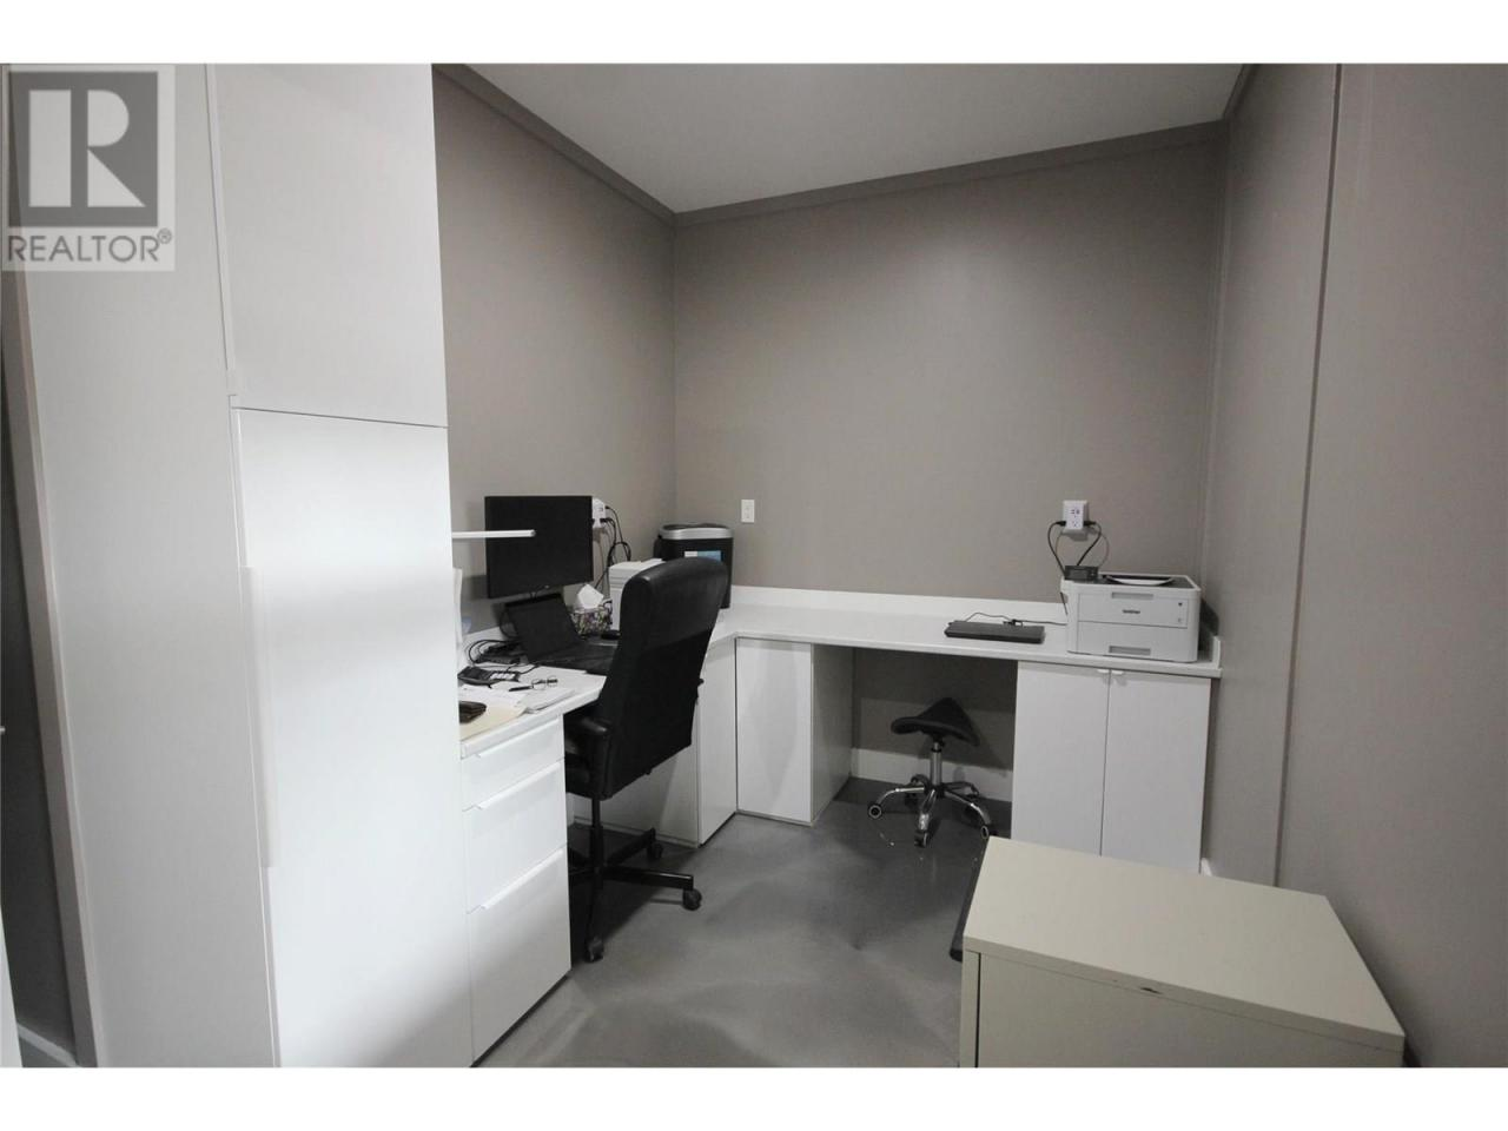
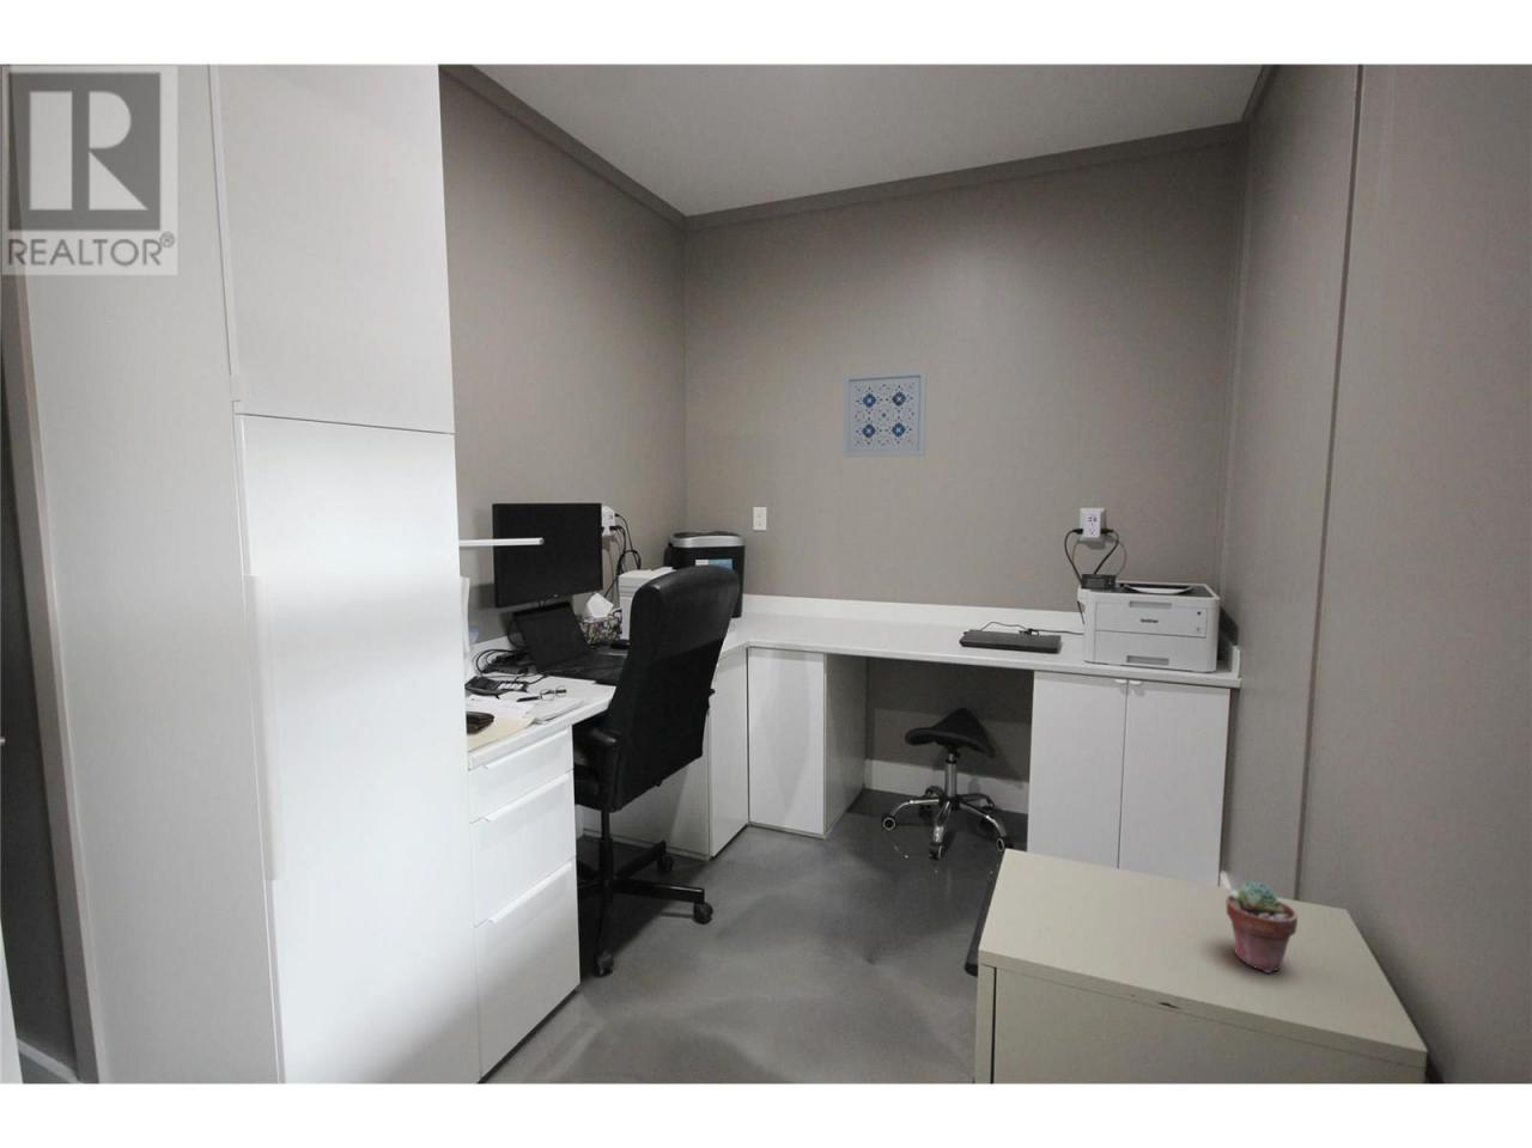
+ wall art [843,368,929,458]
+ potted succulent [1224,879,1299,974]
